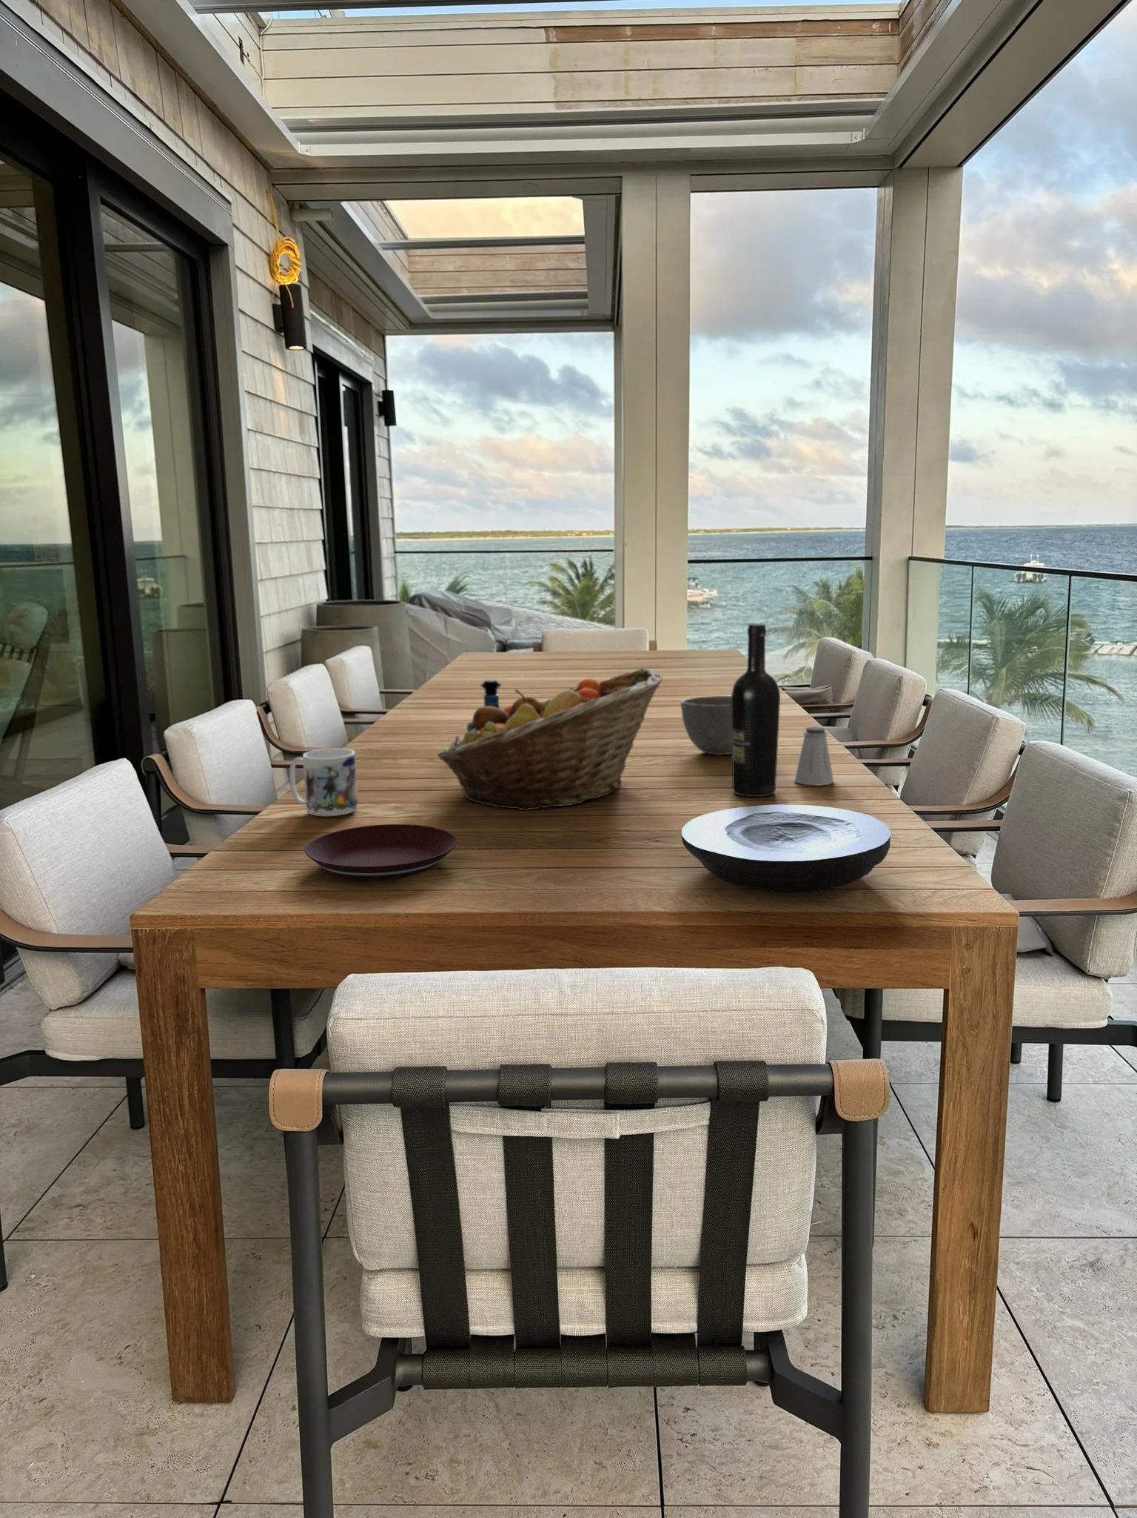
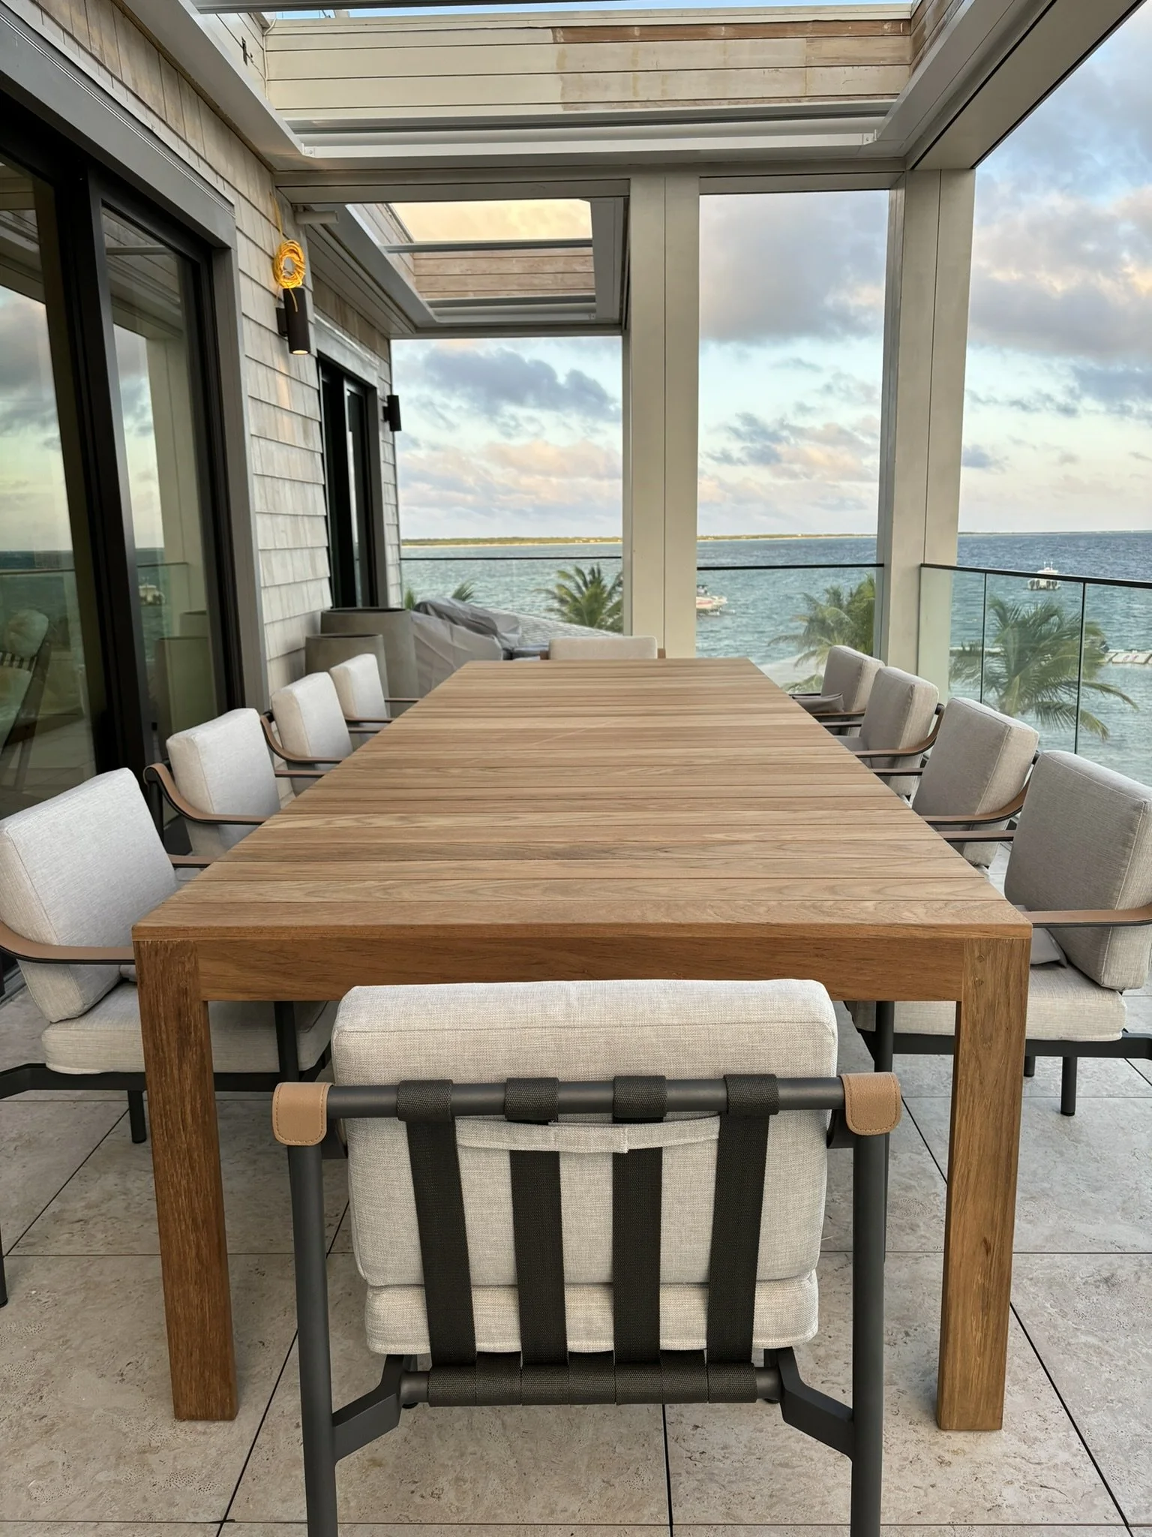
- plate [681,804,892,894]
- mug [289,748,359,816]
- plate [305,824,459,881]
- saltshaker [793,726,835,786]
- bowl [681,696,732,755]
- wine bottle [731,624,781,797]
- tequila bottle [466,679,503,733]
- fruit basket [437,668,663,812]
